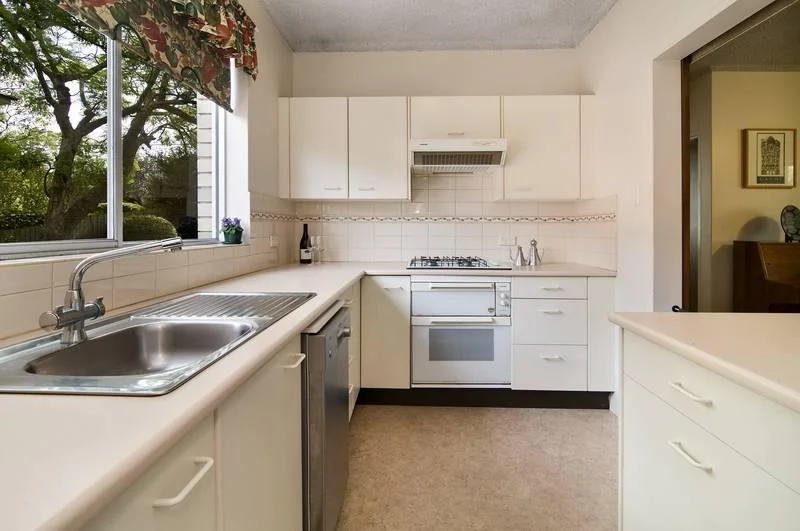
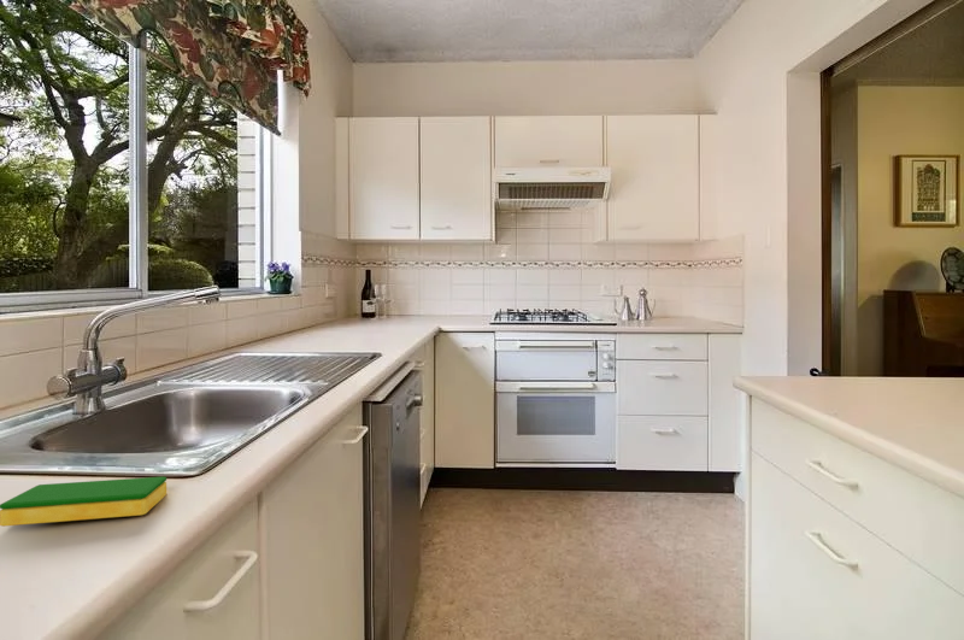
+ dish sponge [0,475,167,528]
